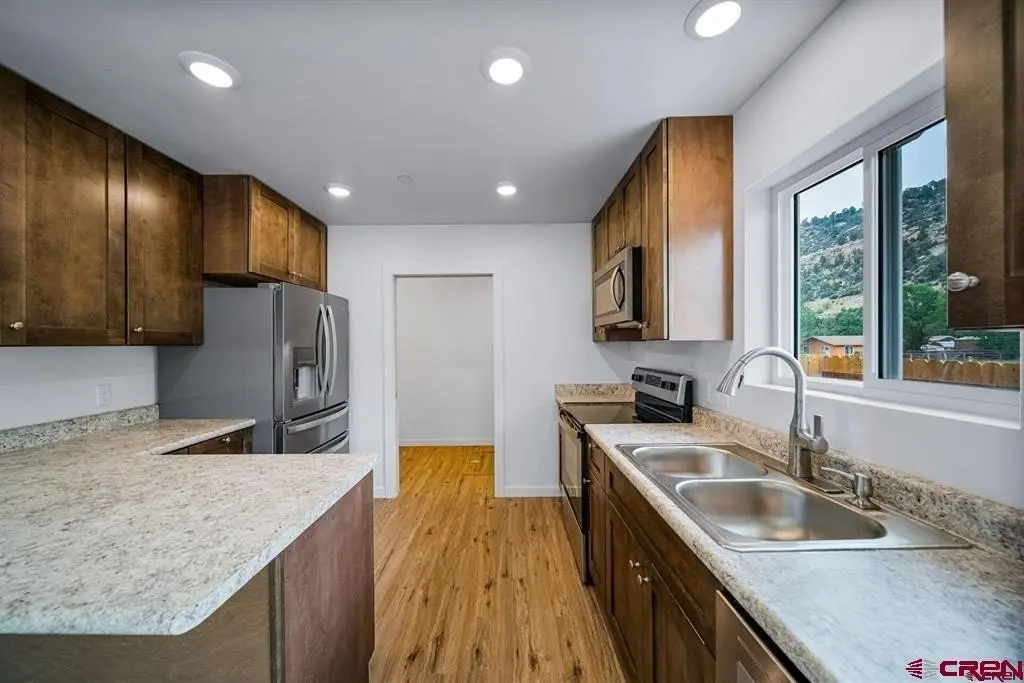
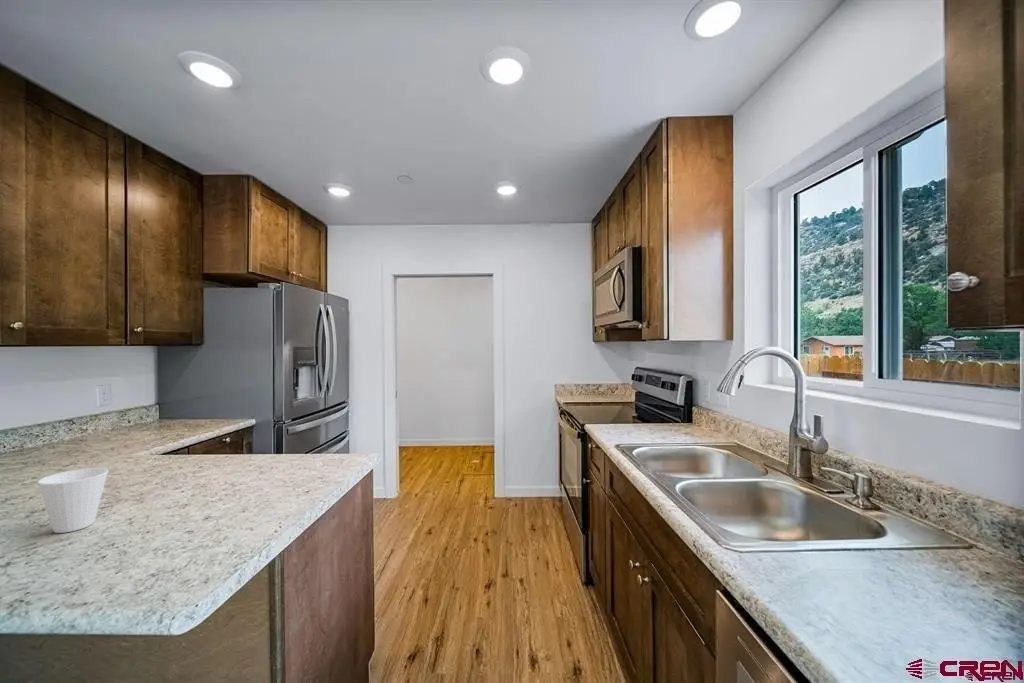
+ cup [36,467,109,534]
